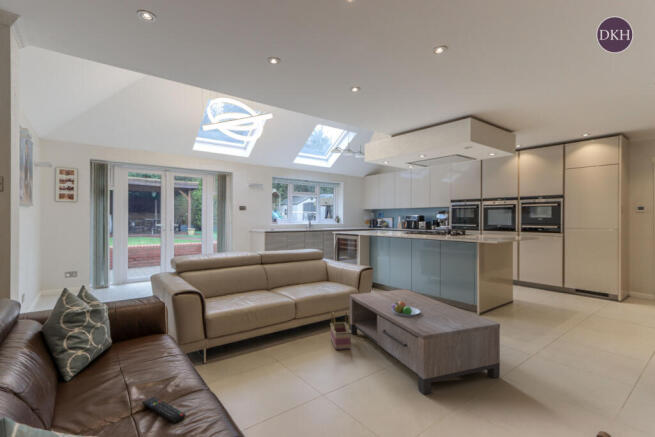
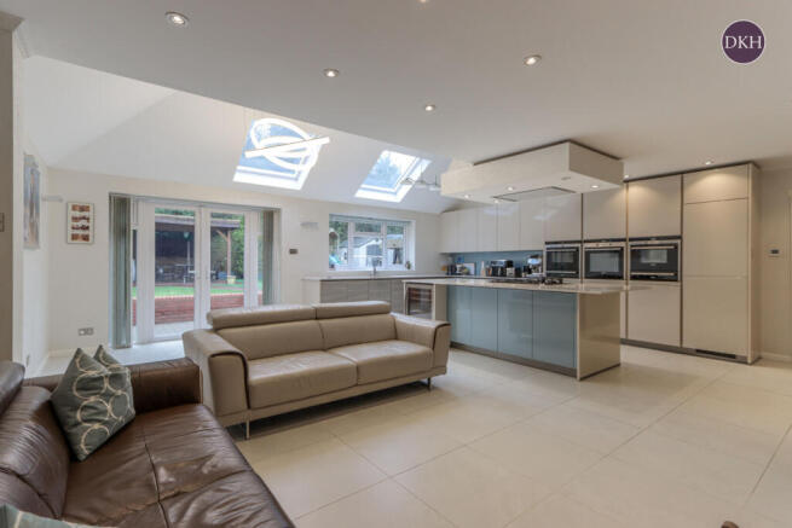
- fruit bowl [391,301,420,317]
- coffee table [348,288,501,395]
- basket [329,310,352,351]
- remote control [141,396,187,424]
